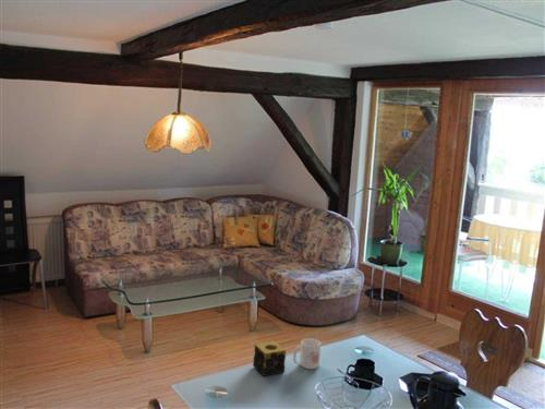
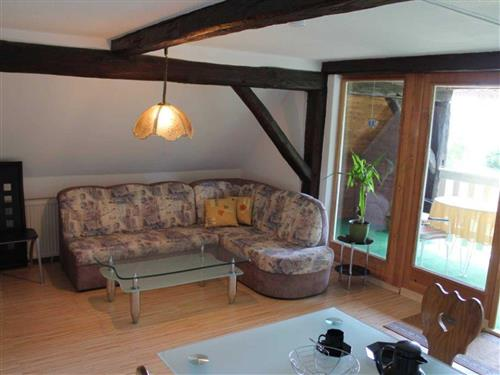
- candle [252,340,287,377]
- mug [292,337,322,370]
